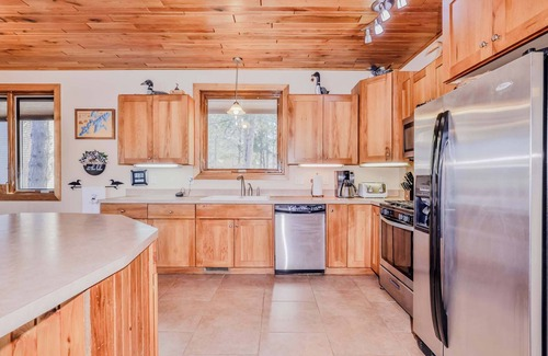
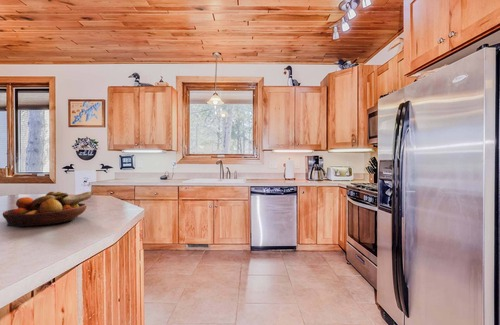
+ fruit bowl [2,191,94,228]
